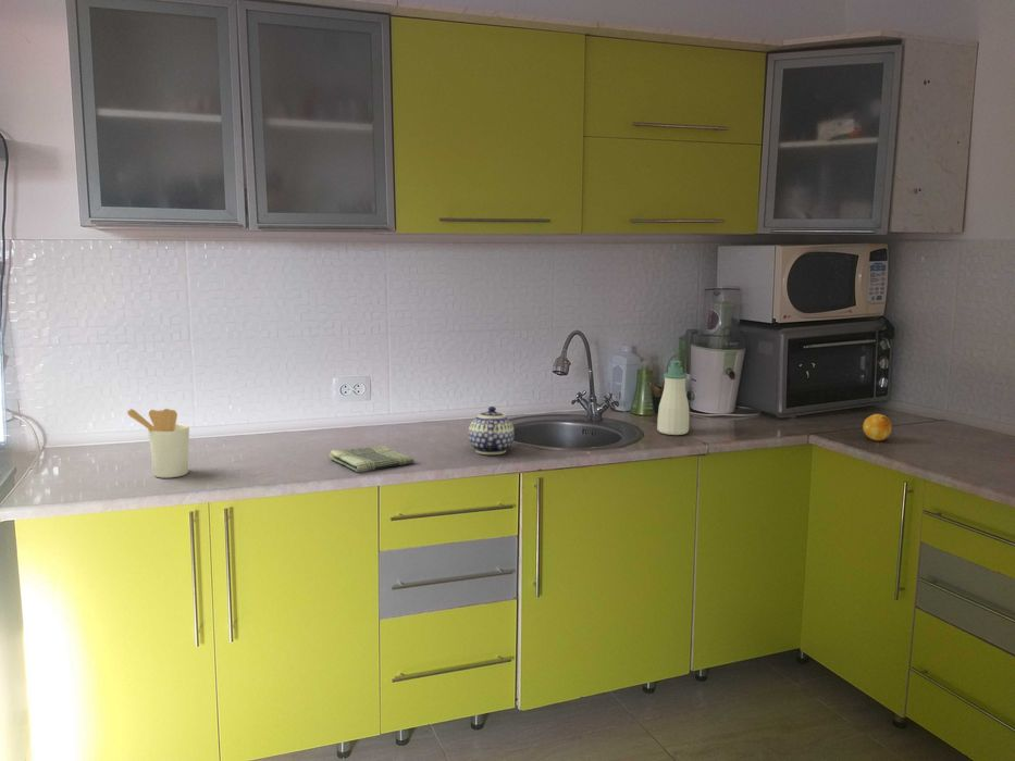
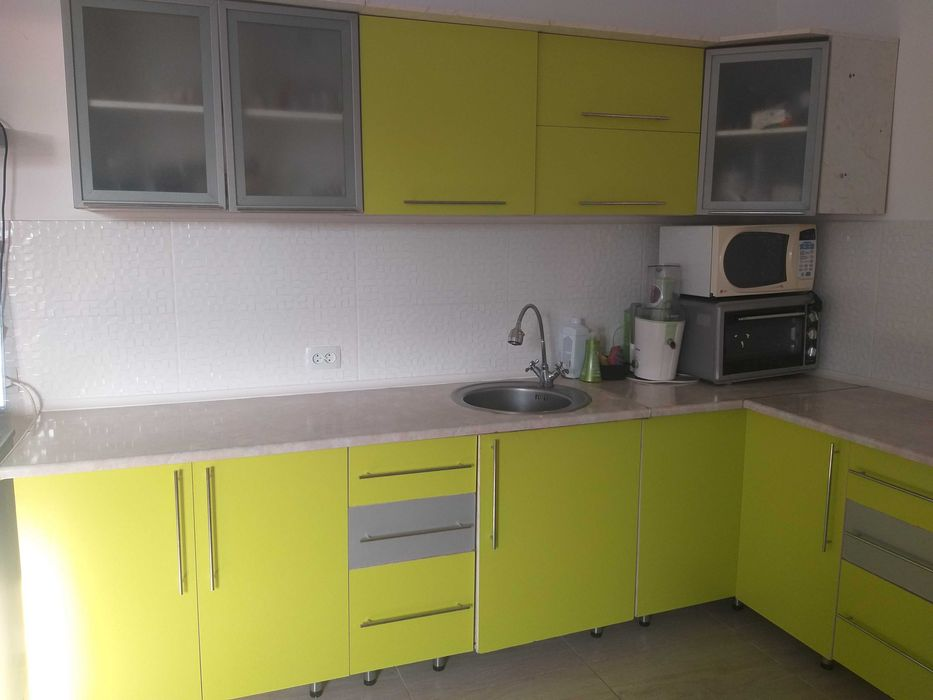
- dish towel [327,445,414,473]
- teapot [468,406,516,456]
- utensil holder [125,408,190,478]
- soap bottle [656,360,691,436]
- fruit [862,413,892,441]
